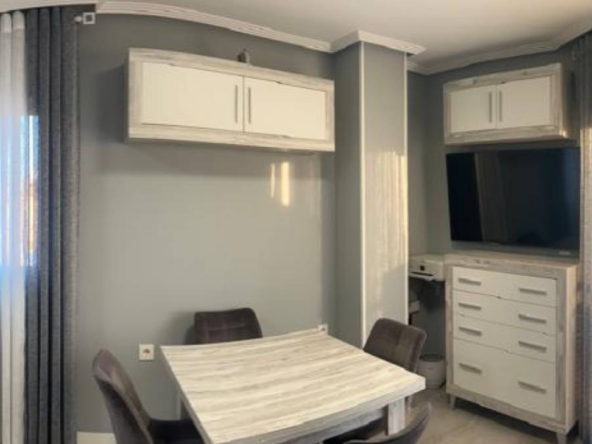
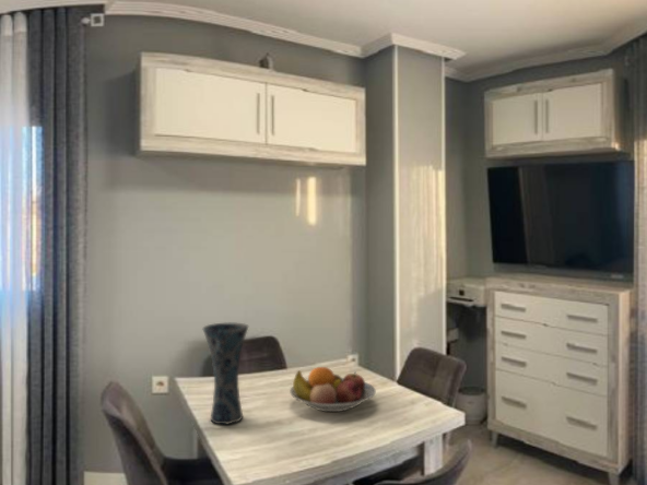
+ vase [201,322,249,425]
+ fruit bowl [289,366,377,413]
